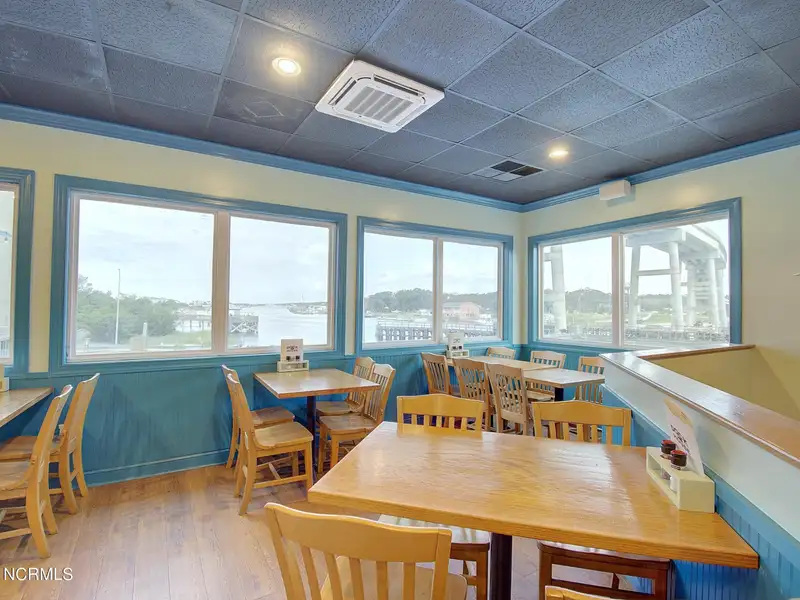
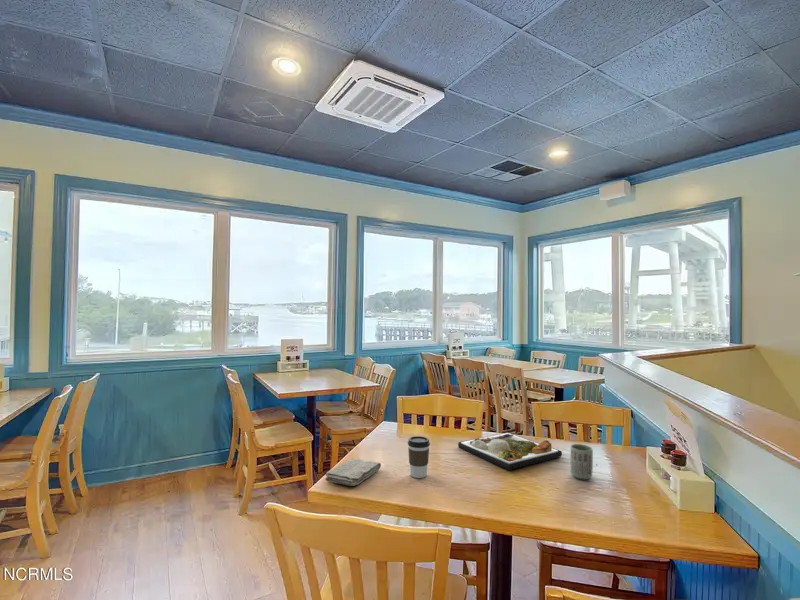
+ dinner plate [457,432,563,471]
+ cup [569,443,594,481]
+ coffee cup [407,435,431,479]
+ washcloth [324,457,382,487]
